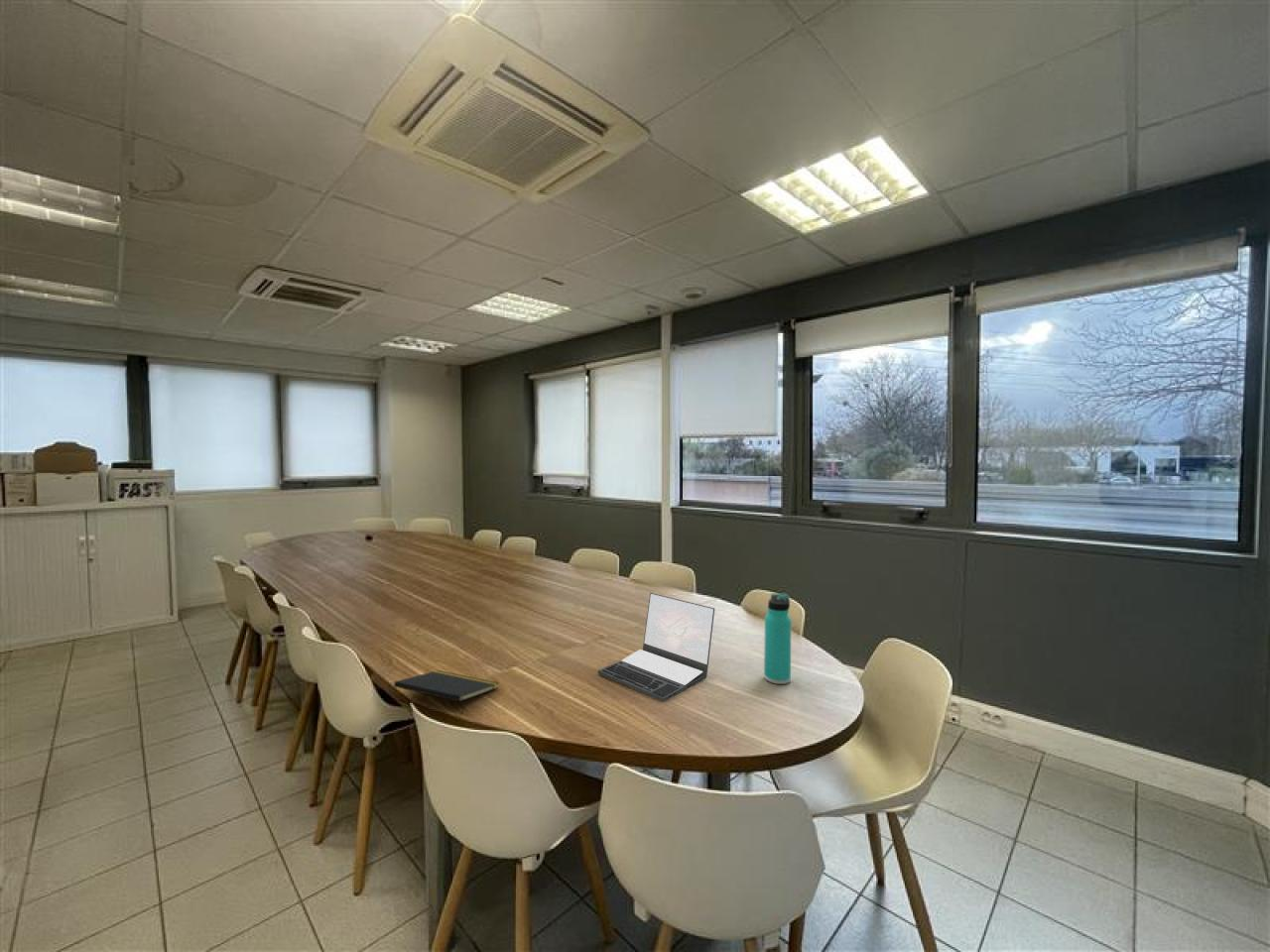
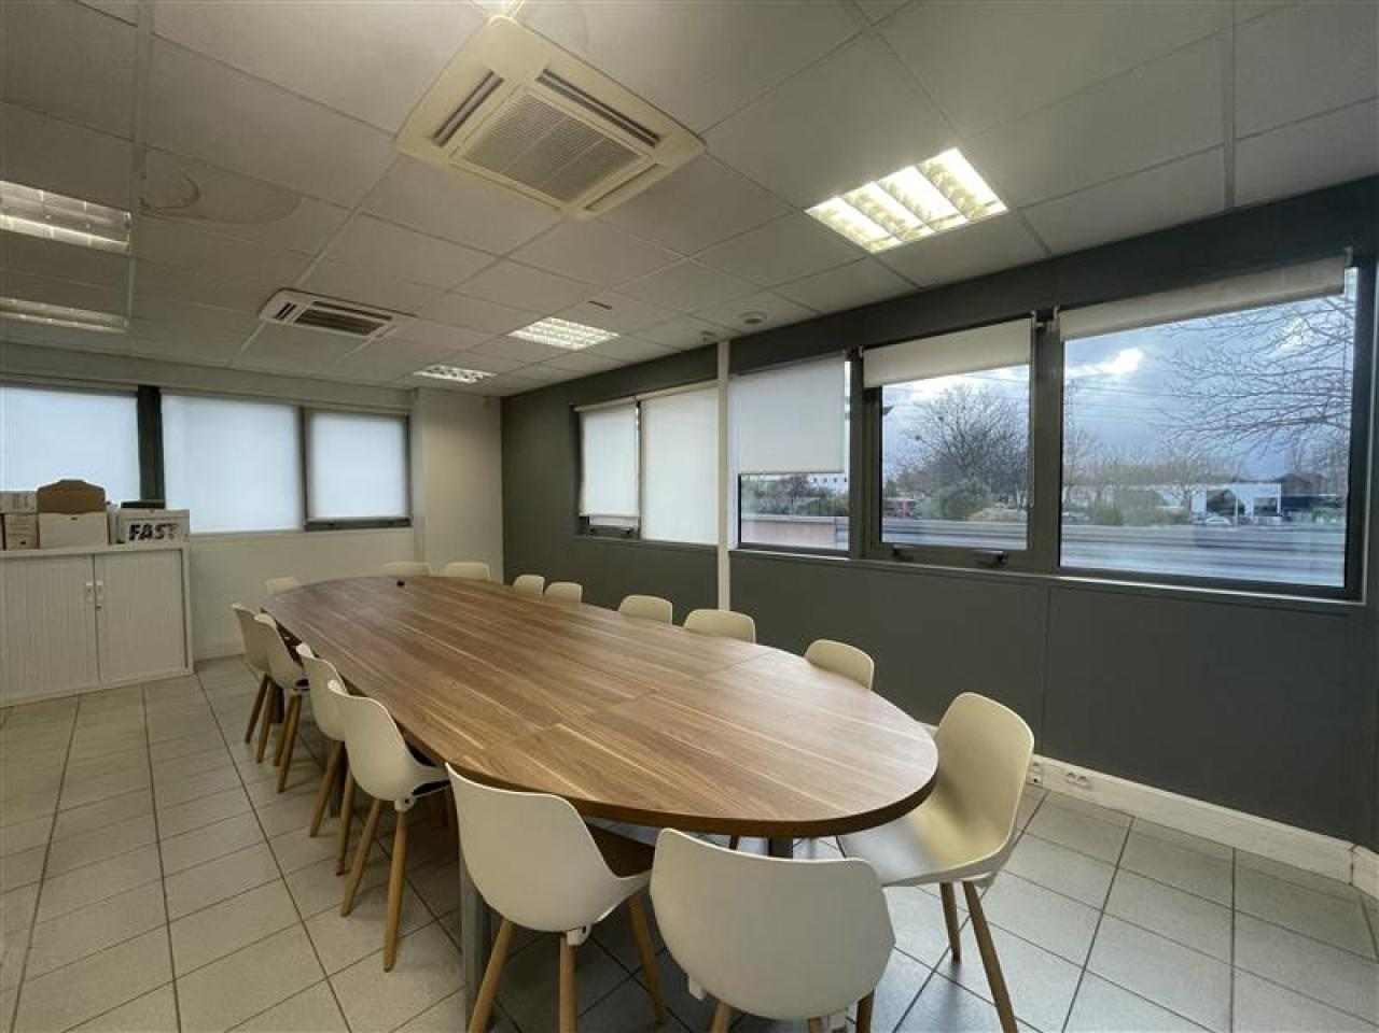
- laptop [597,592,715,703]
- thermos bottle [763,592,792,685]
- notepad [393,669,500,715]
